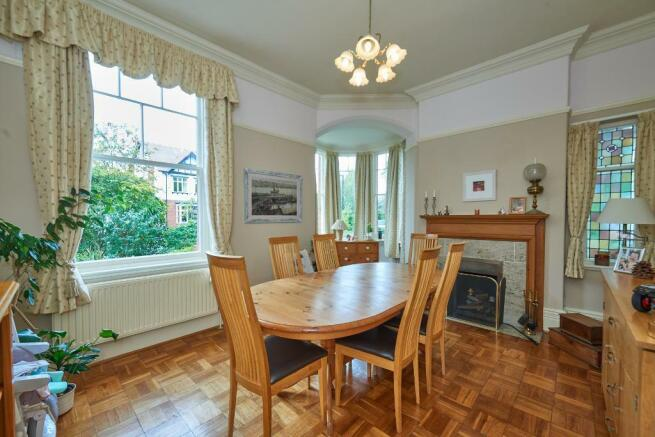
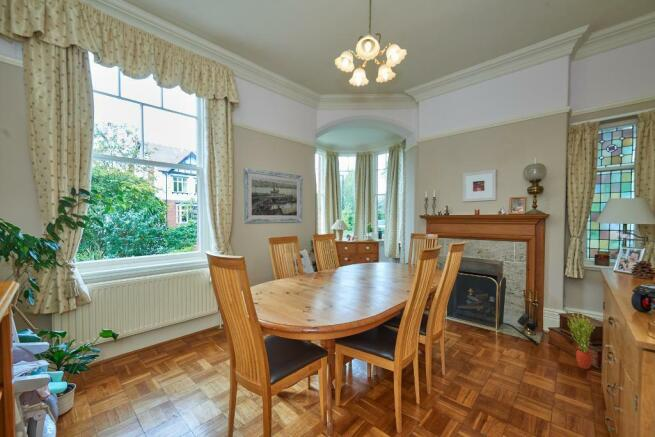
+ potted plant [566,311,596,370]
